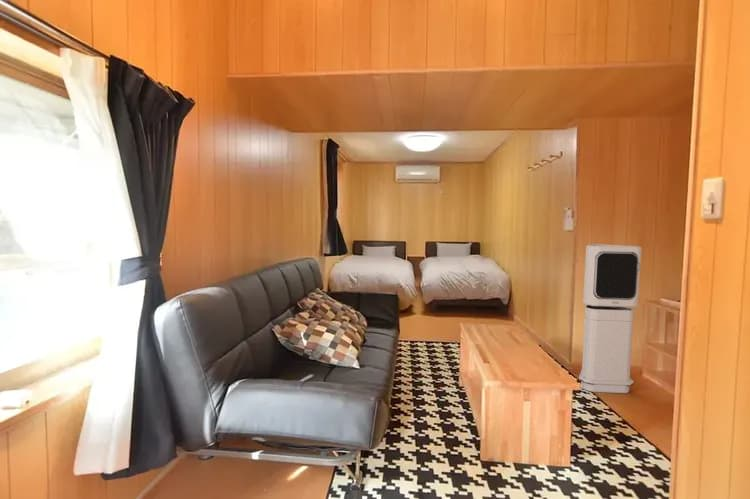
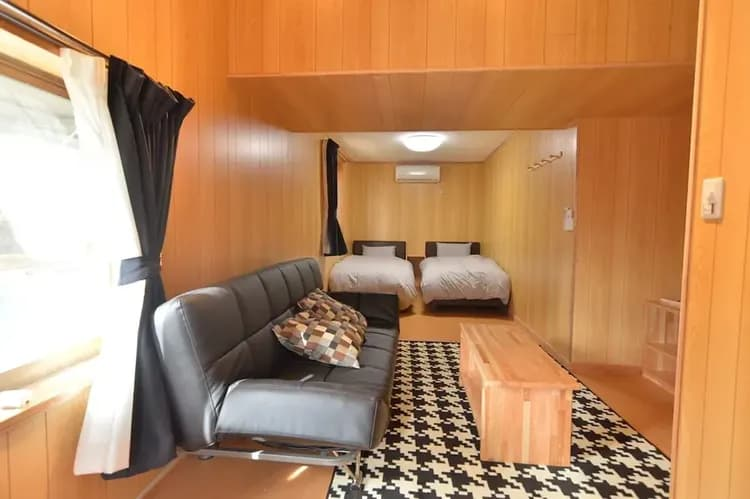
- air purifier [578,243,643,394]
